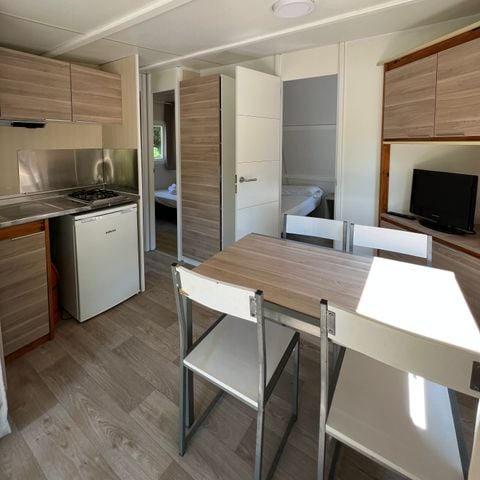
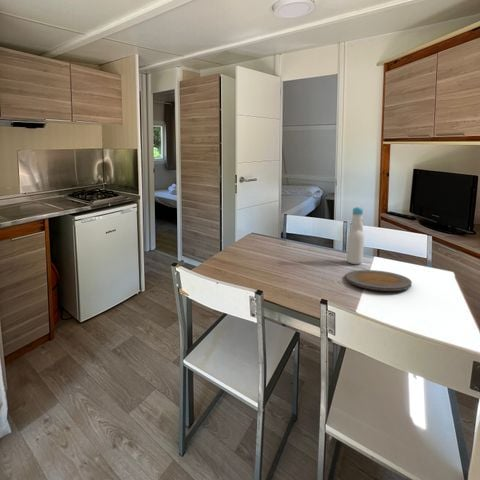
+ plate [345,269,413,292]
+ bottle [346,206,365,265]
